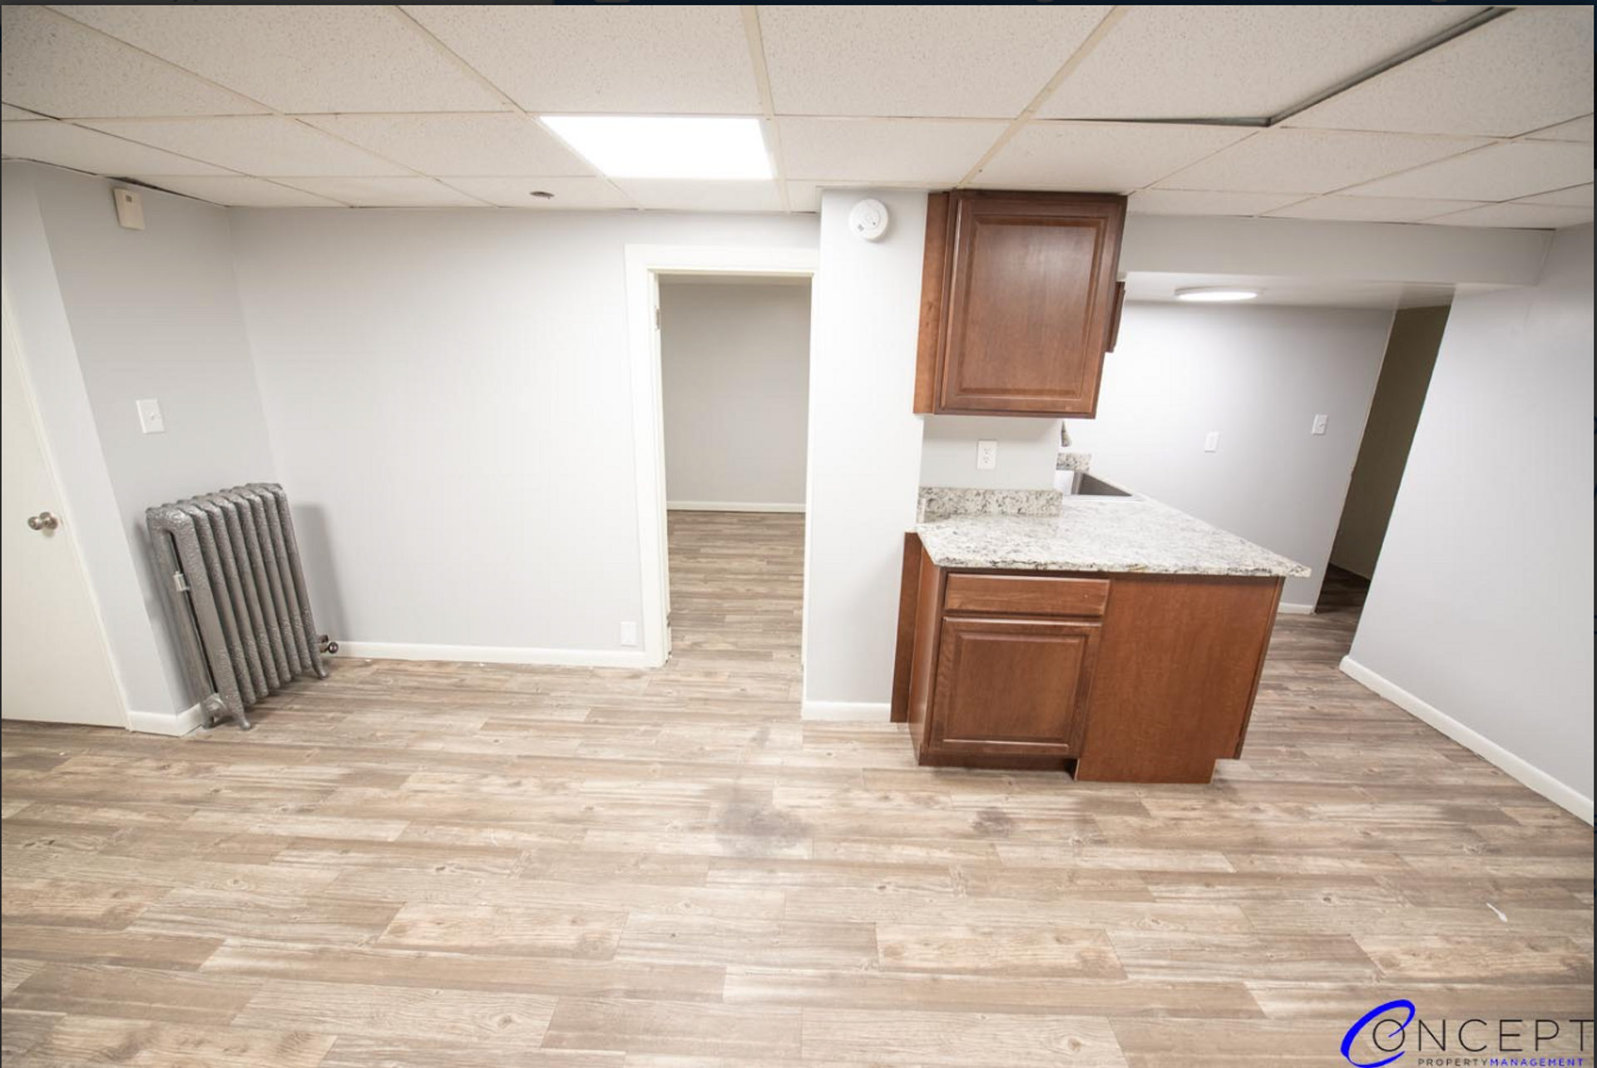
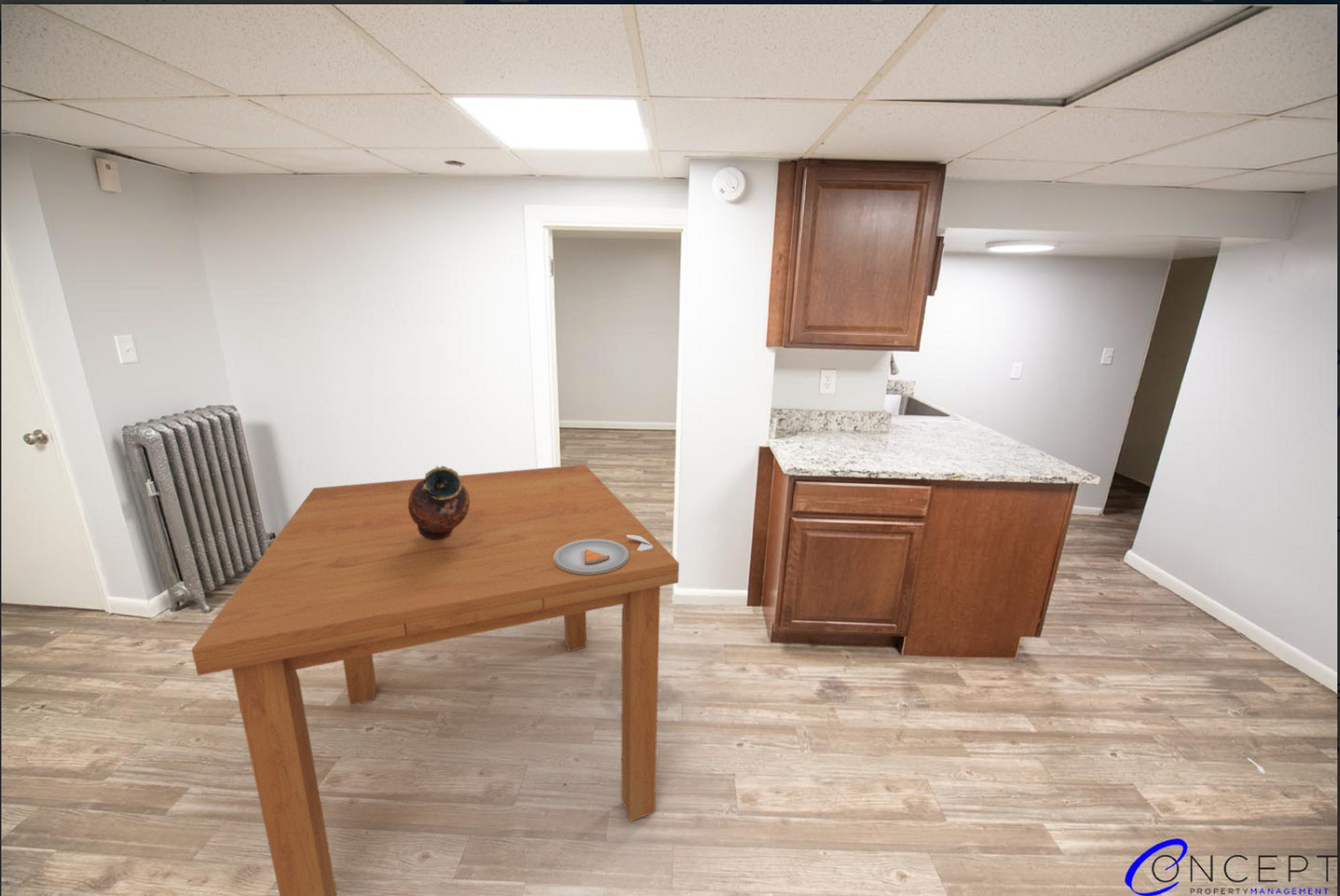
+ vase [408,465,470,540]
+ dinner plate [554,535,653,574]
+ dining table [191,464,680,896]
